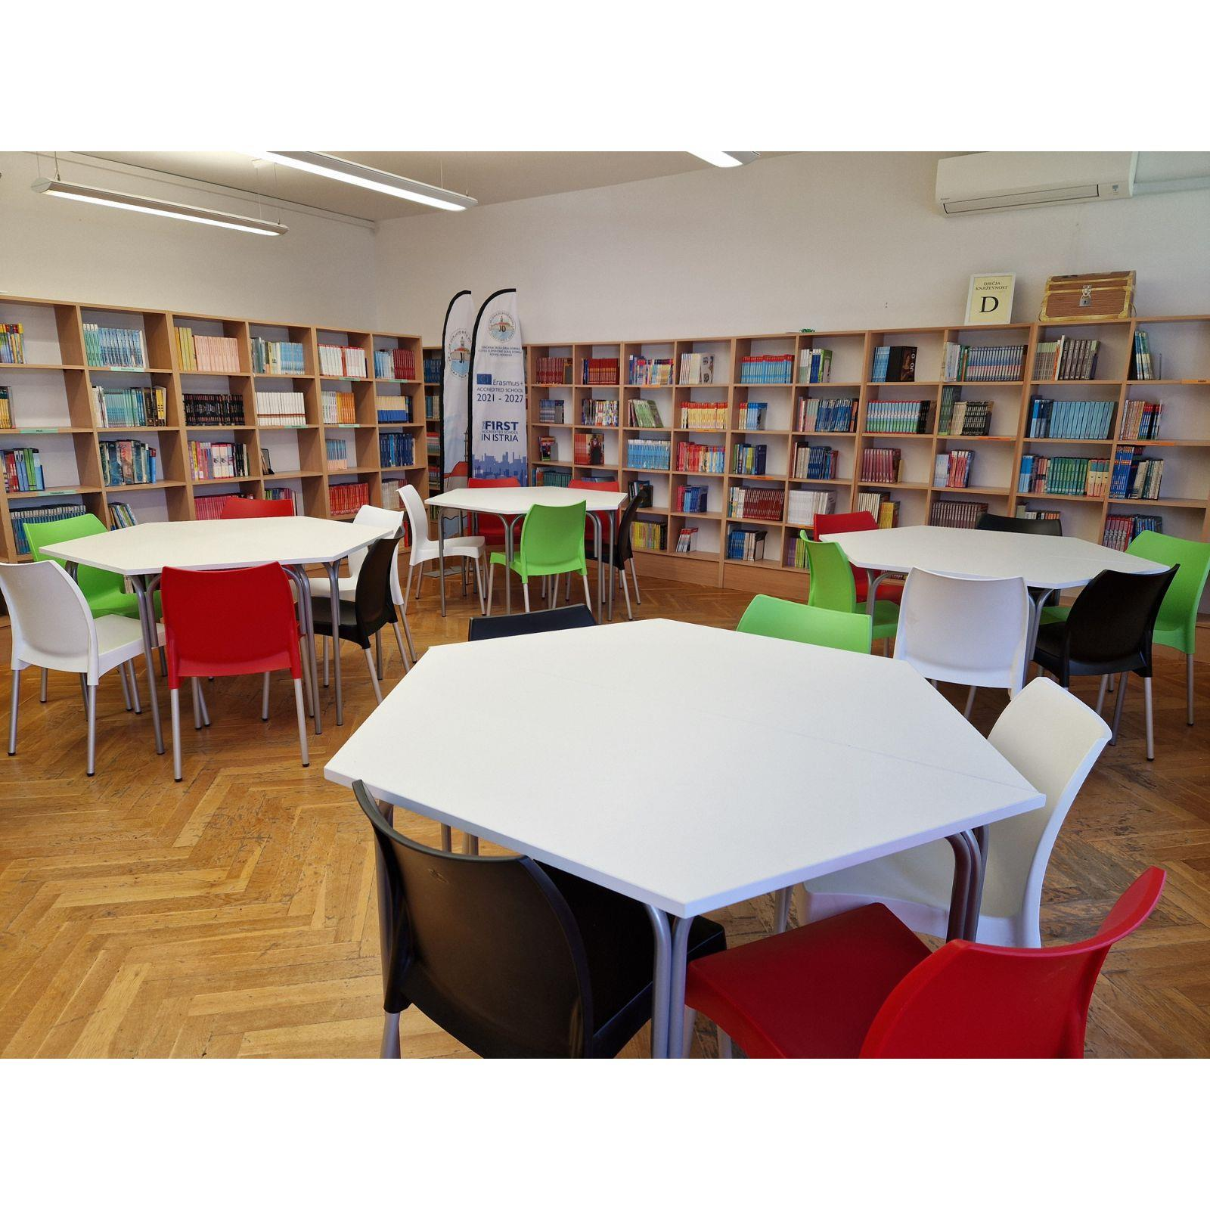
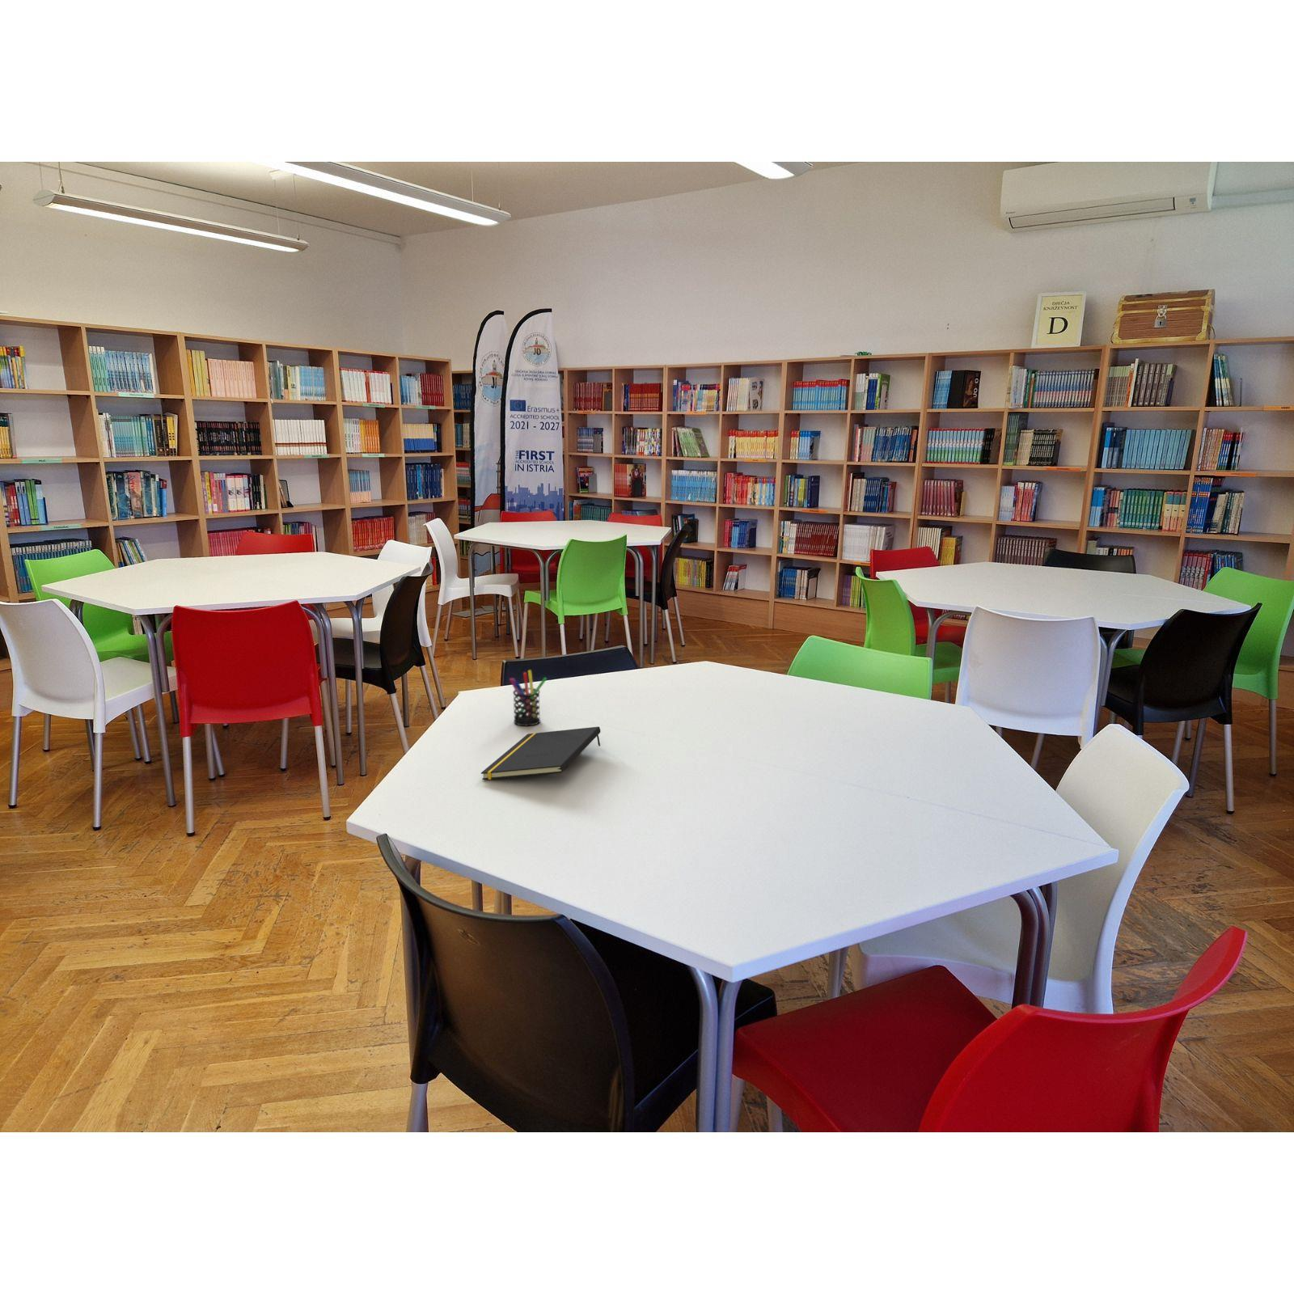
+ notepad [480,726,601,781]
+ pen holder [508,668,547,726]
